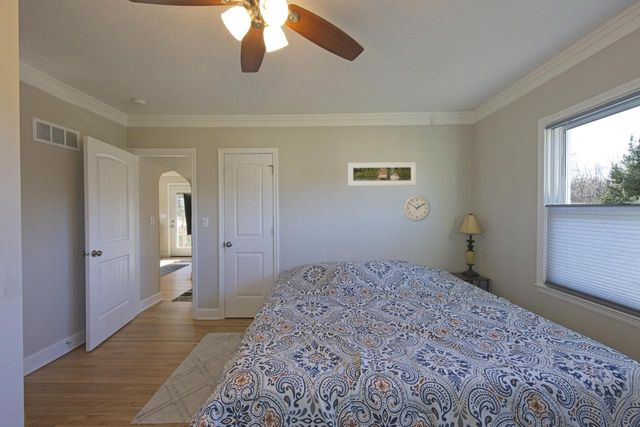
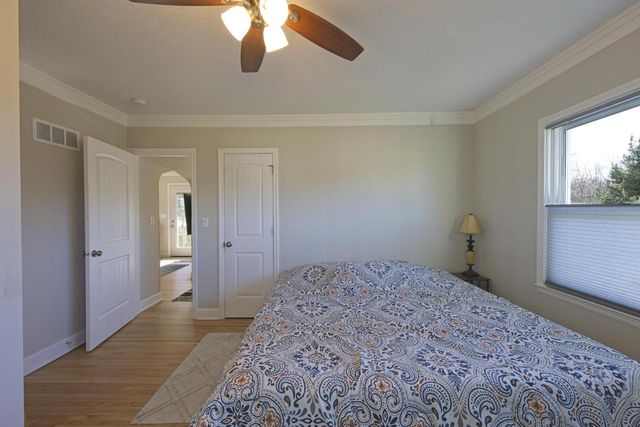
- wall clock [403,194,431,222]
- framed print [348,162,416,186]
